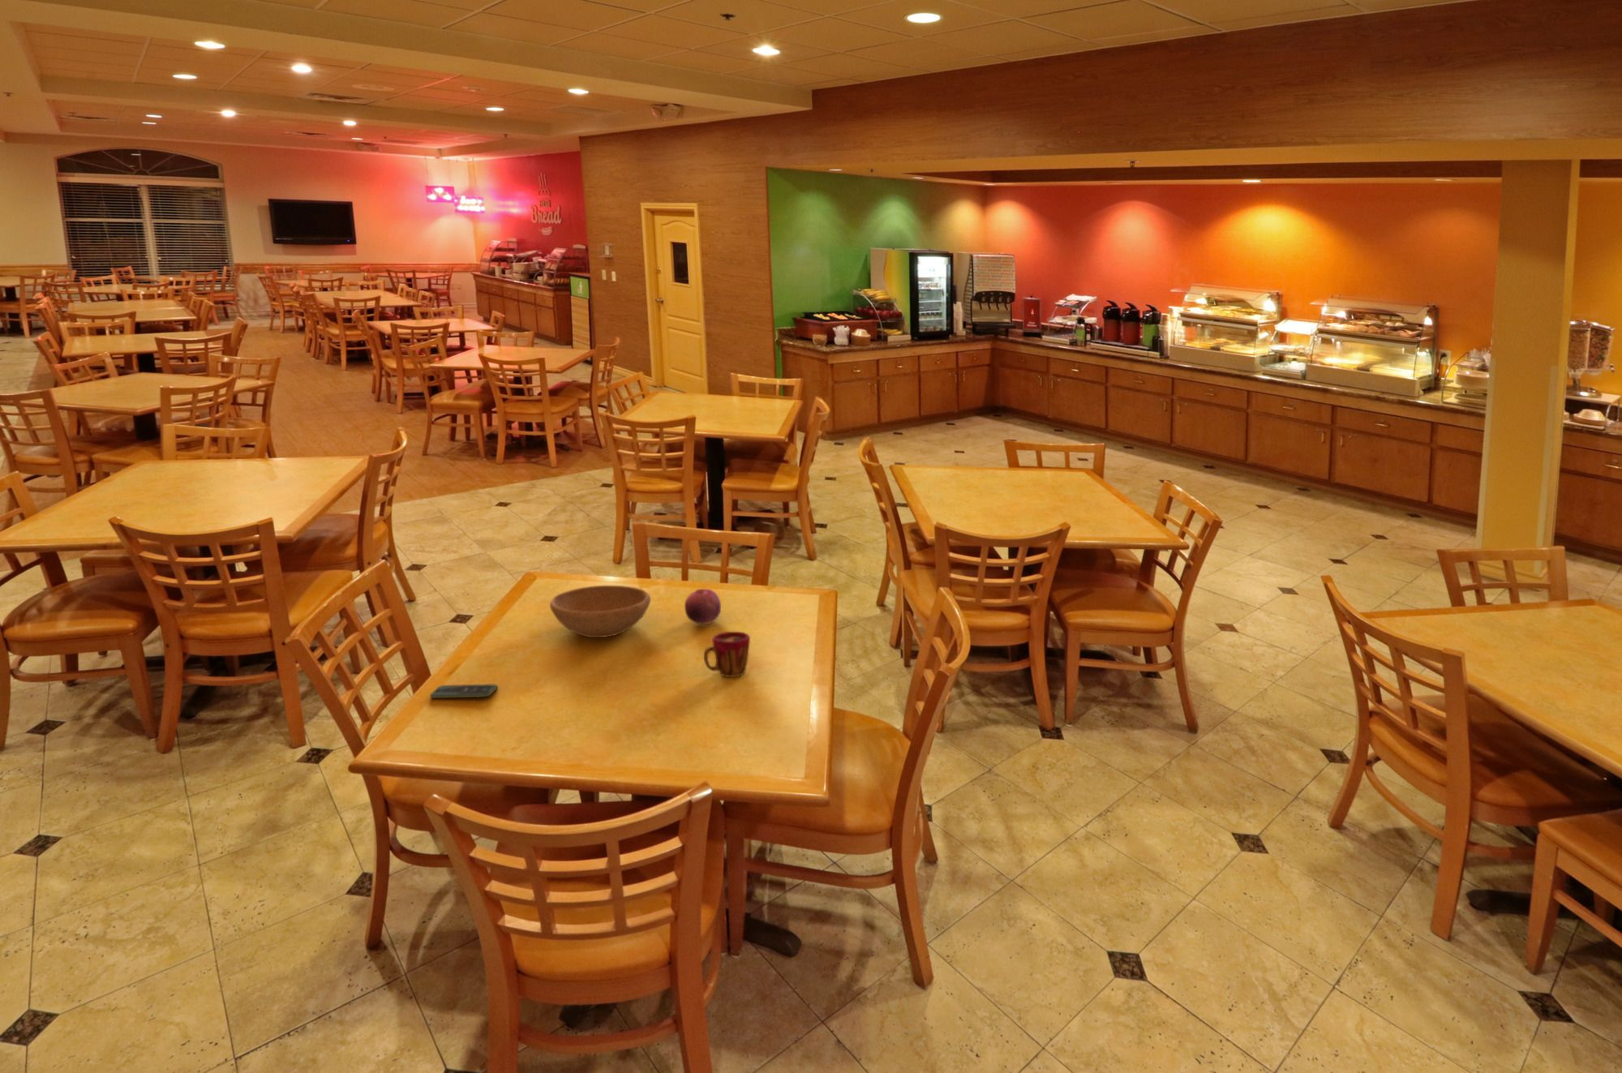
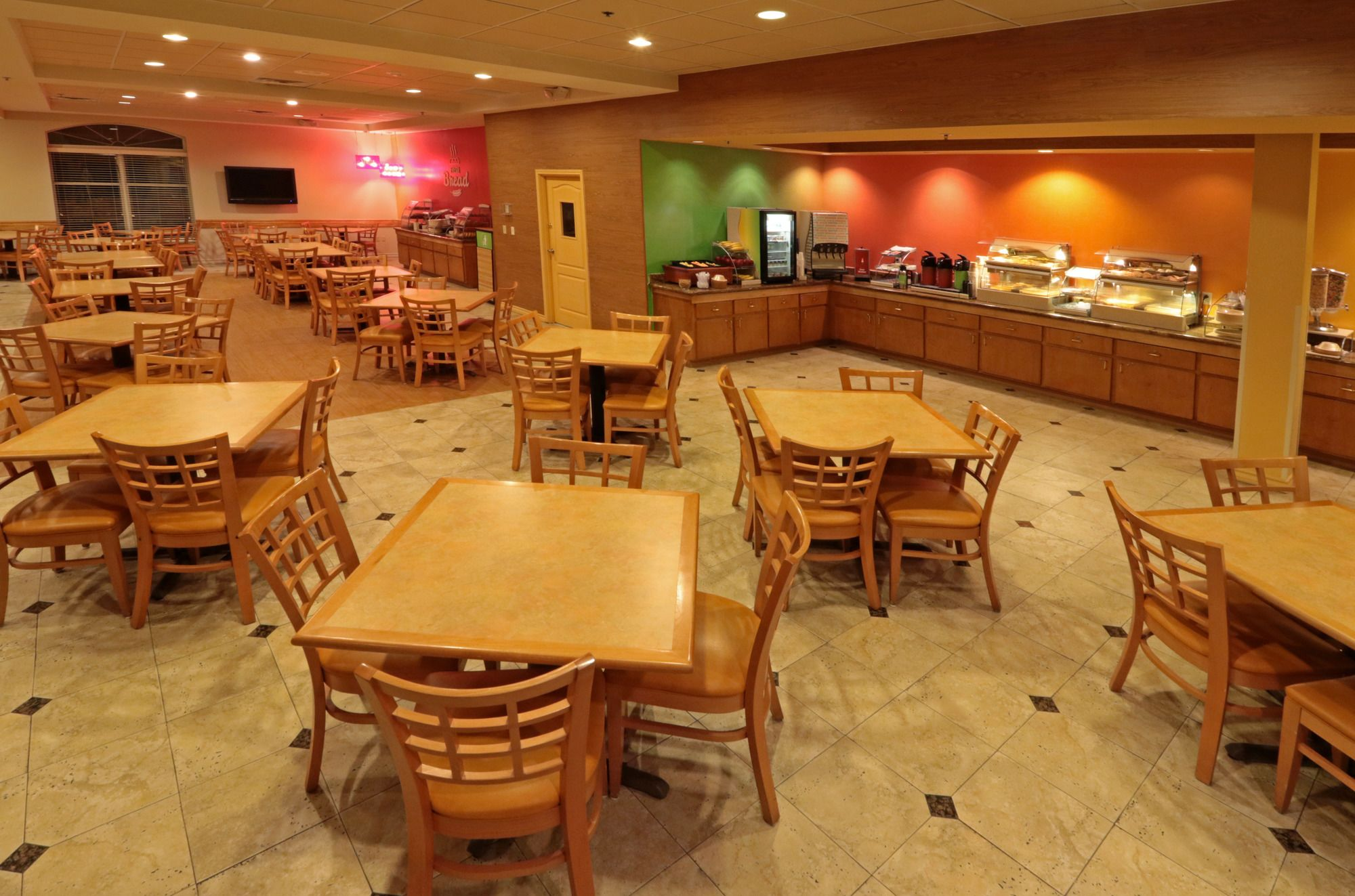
- fruit [684,588,722,625]
- cup [703,631,751,678]
- bowl [549,584,651,638]
- smartphone [429,684,498,699]
